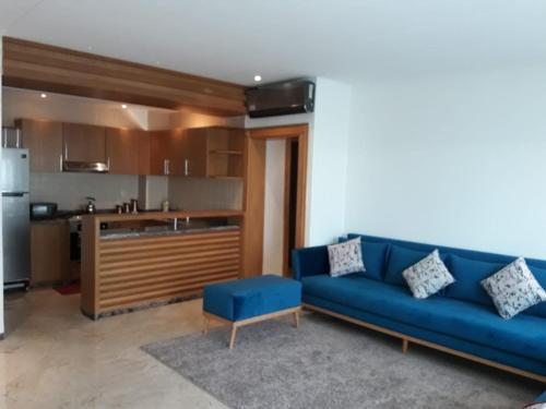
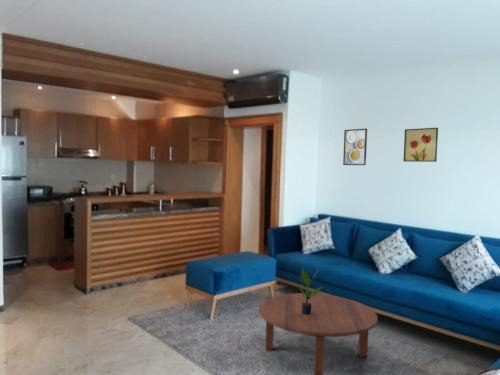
+ wall art [402,127,439,163]
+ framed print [342,128,368,166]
+ potted plant [297,268,324,315]
+ coffee table [258,292,379,375]
